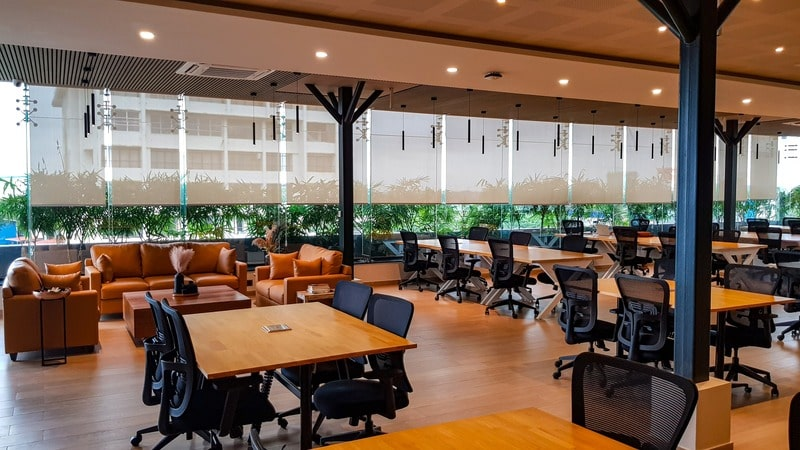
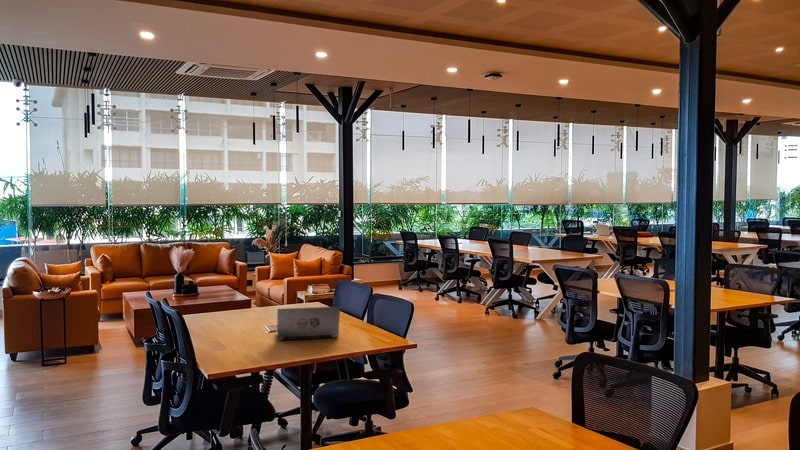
+ laptop [276,306,341,341]
